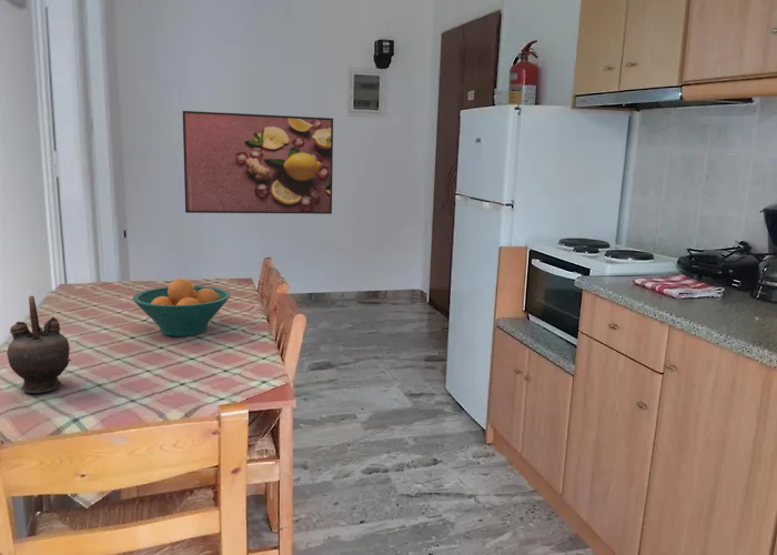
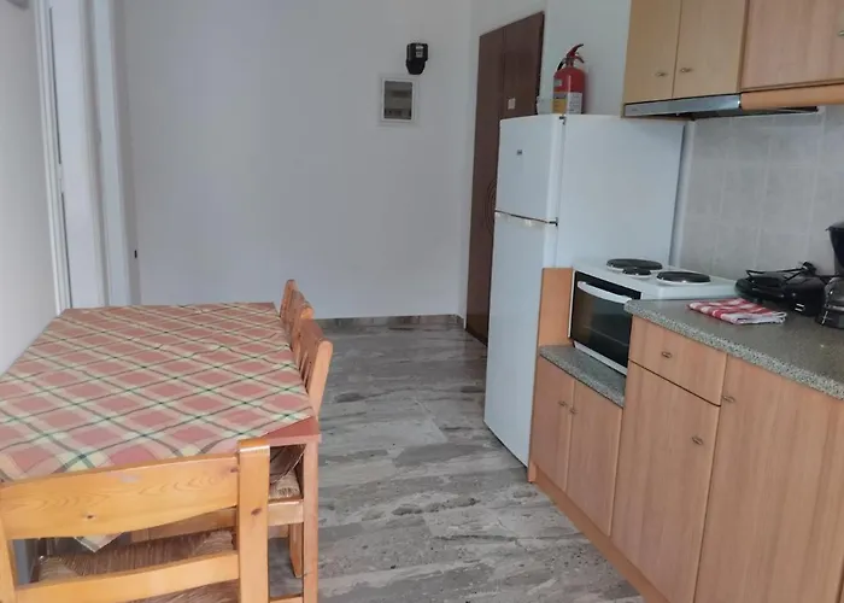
- fruit bowl [132,278,231,337]
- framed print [181,110,334,215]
- teapot [6,294,72,394]
